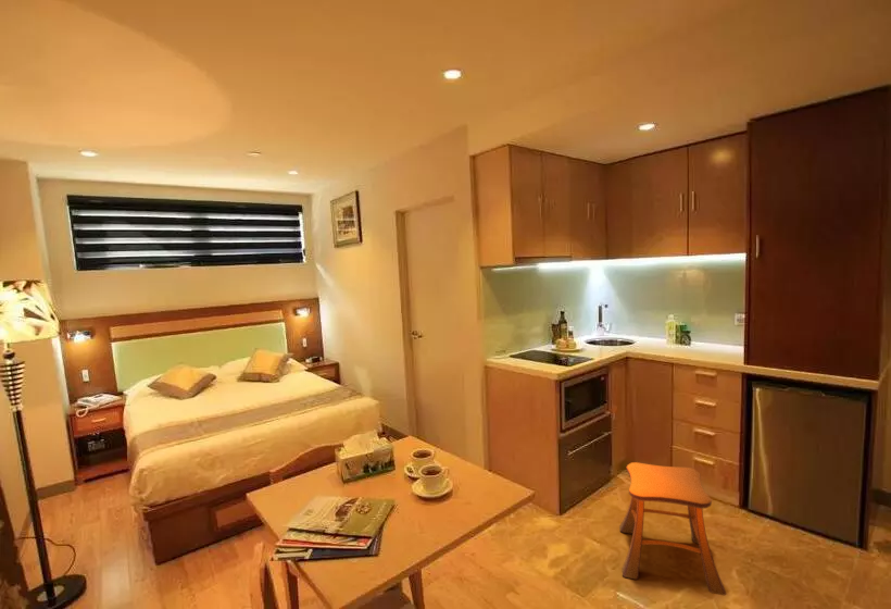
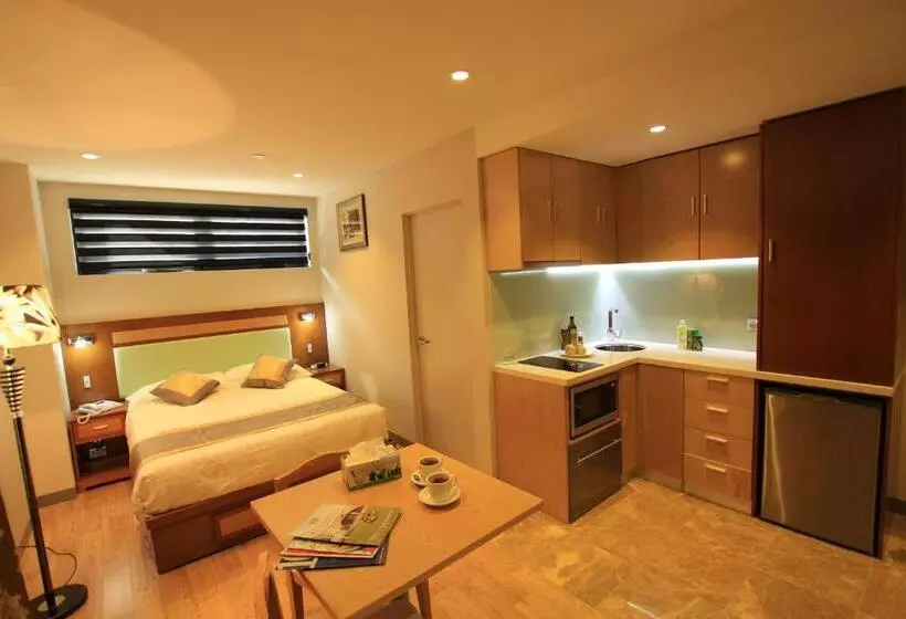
- stool [618,461,728,596]
